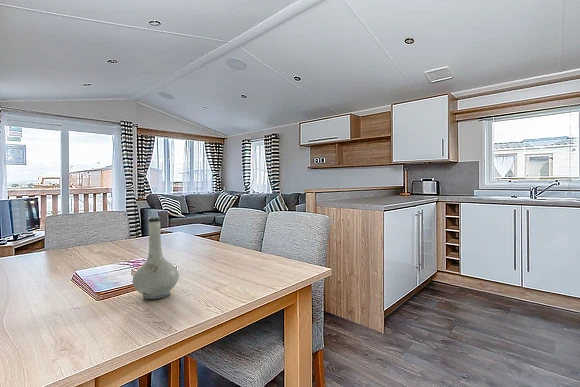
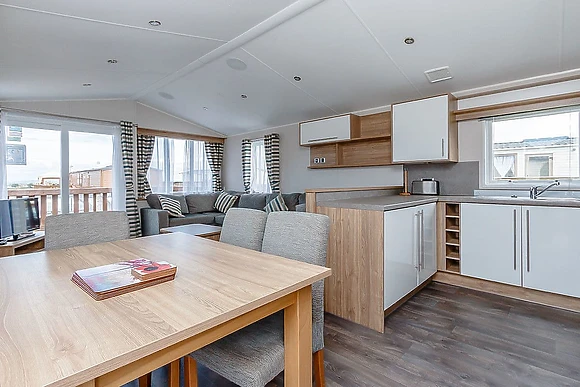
- vase [131,216,180,300]
